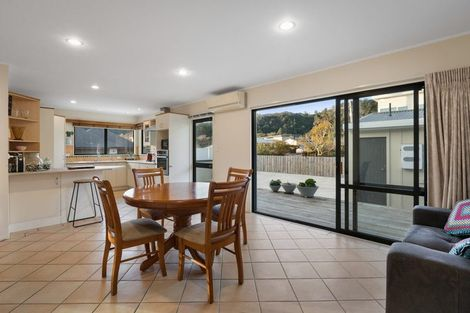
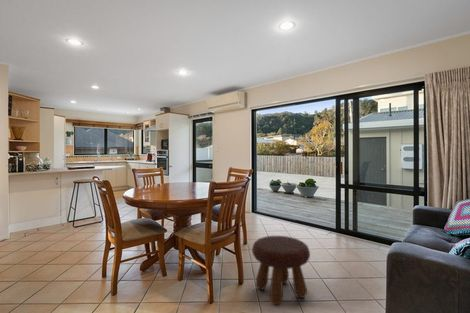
+ footstool [251,235,311,306]
